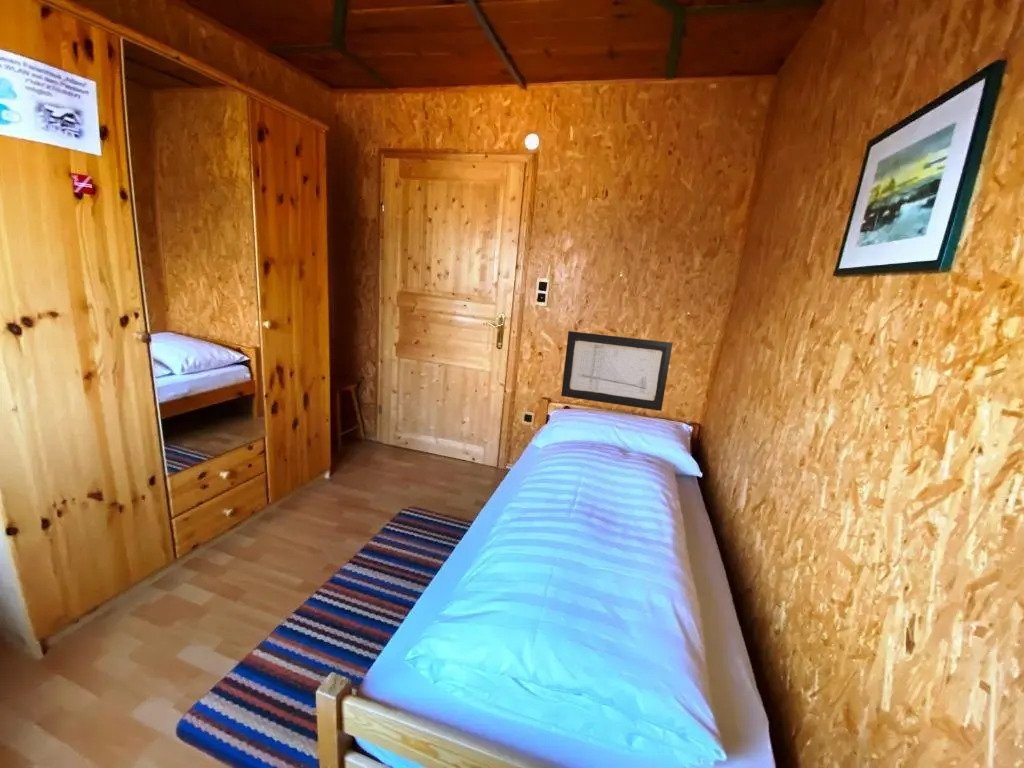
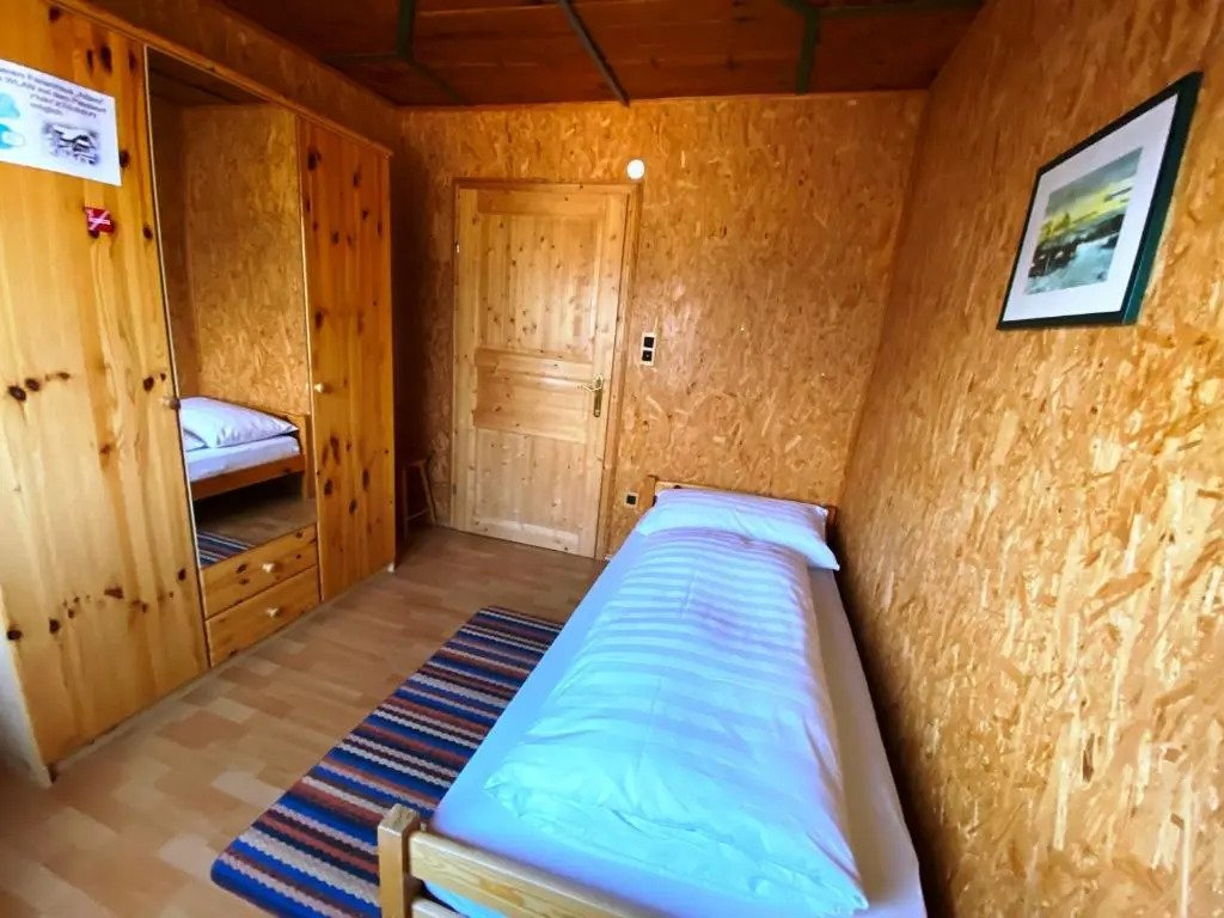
- wall art [560,330,674,412]
